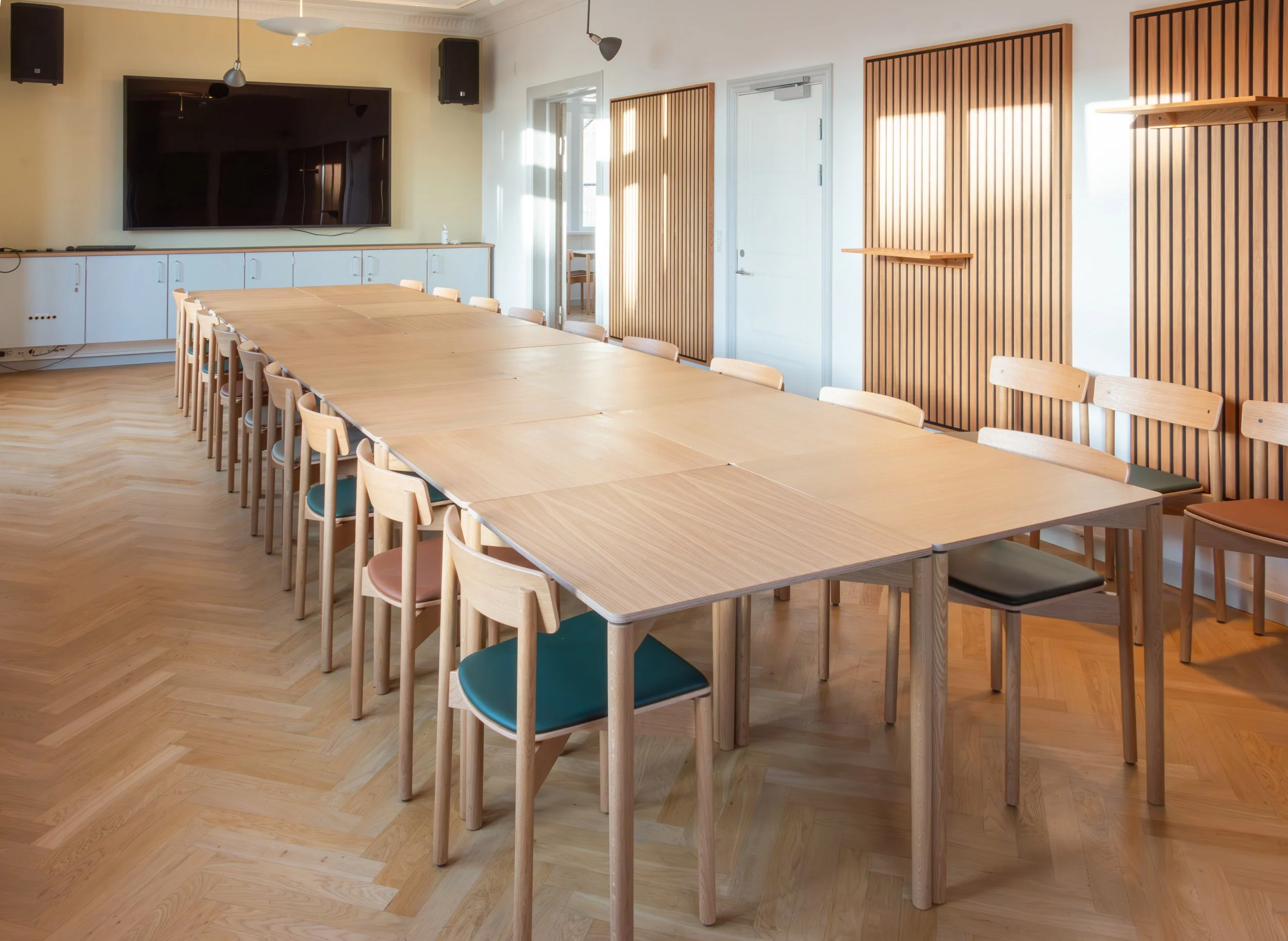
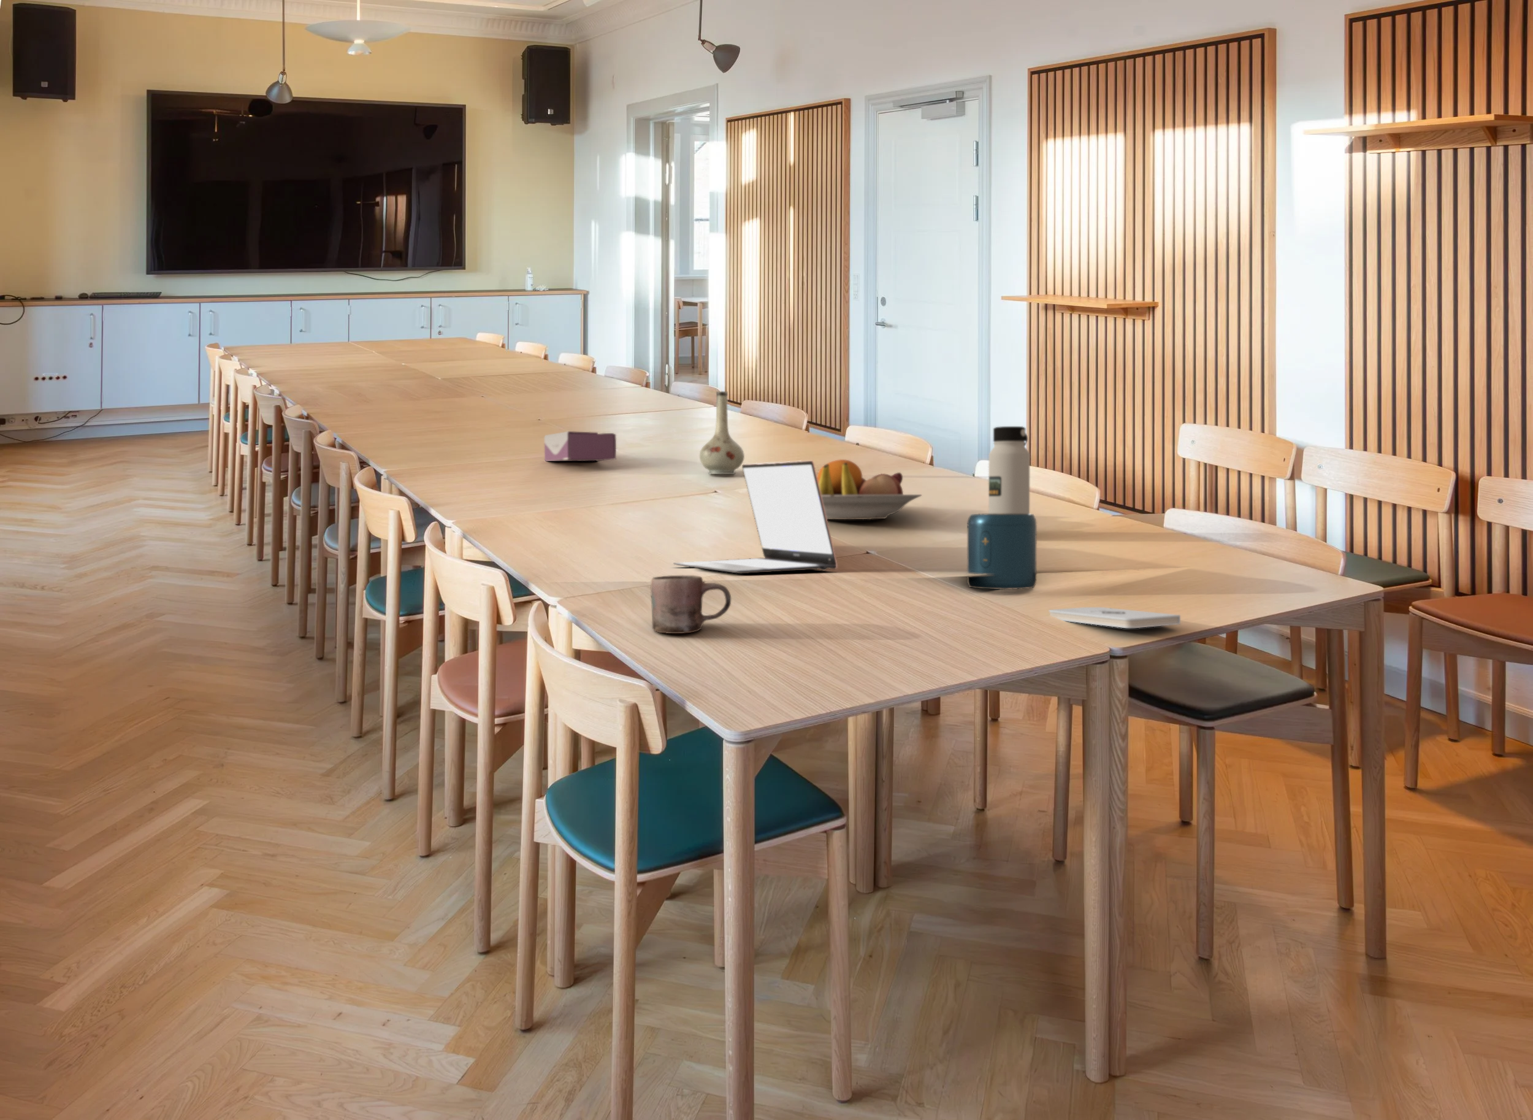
+ laptop [672,461,838,574]
+ speaker [966,513,1038,590]
+ mug [650,575,732,634]
+ notepad [1049,607,1181,628]
+ water bottle [988,426,1031,514]
+ fruit bowl [816,458,922,520]
+ tissue box [544,431,617,462]
+ vase [699,390,745,475]
